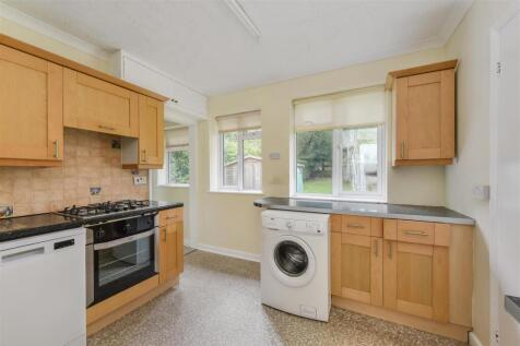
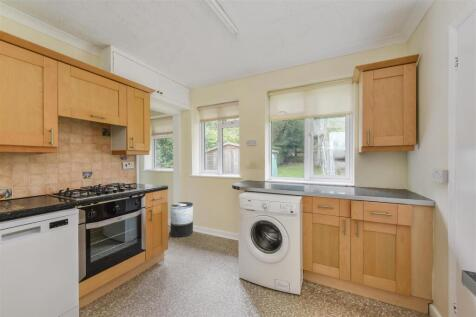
+ trash can [170,201,194,238]
